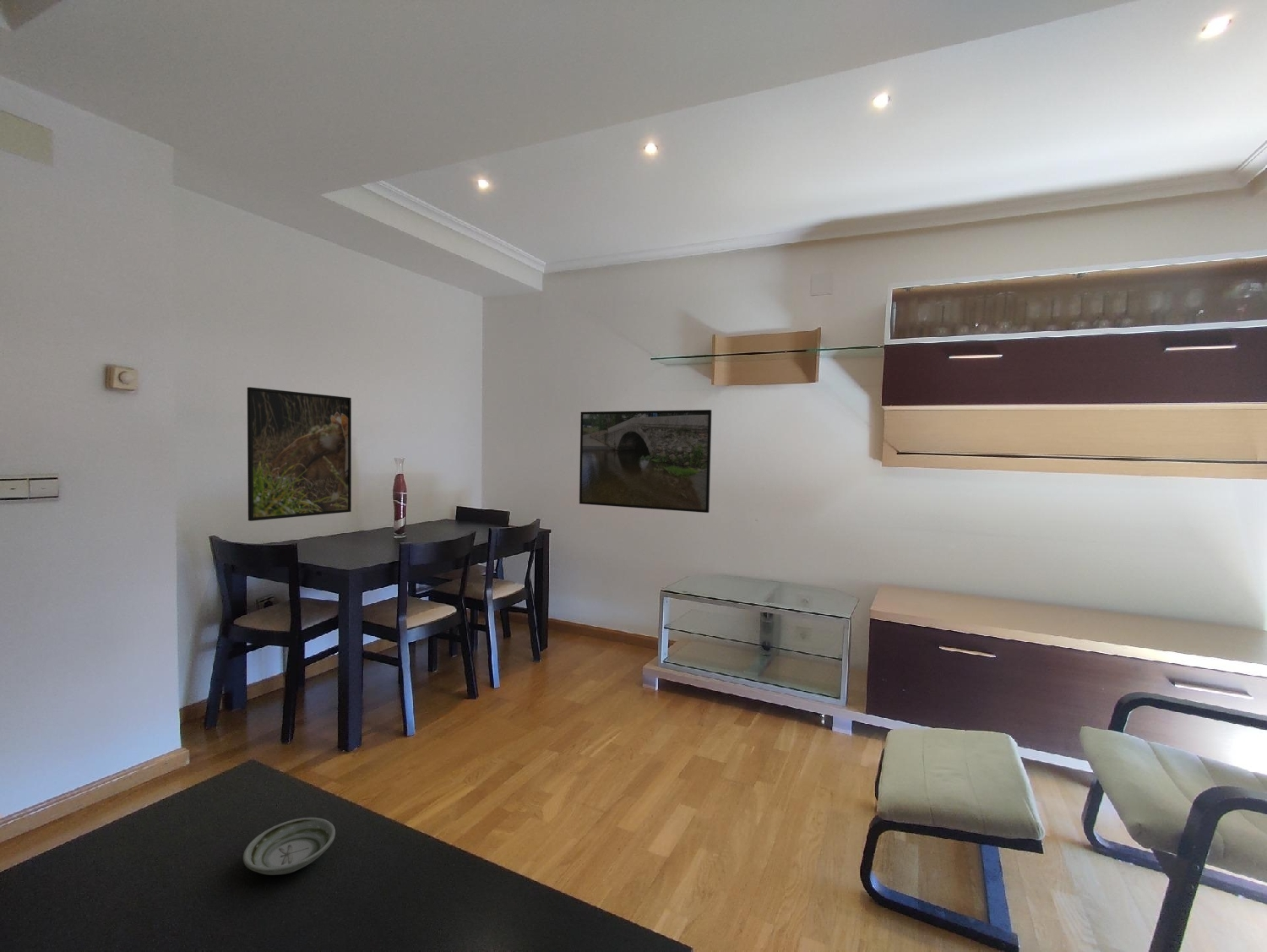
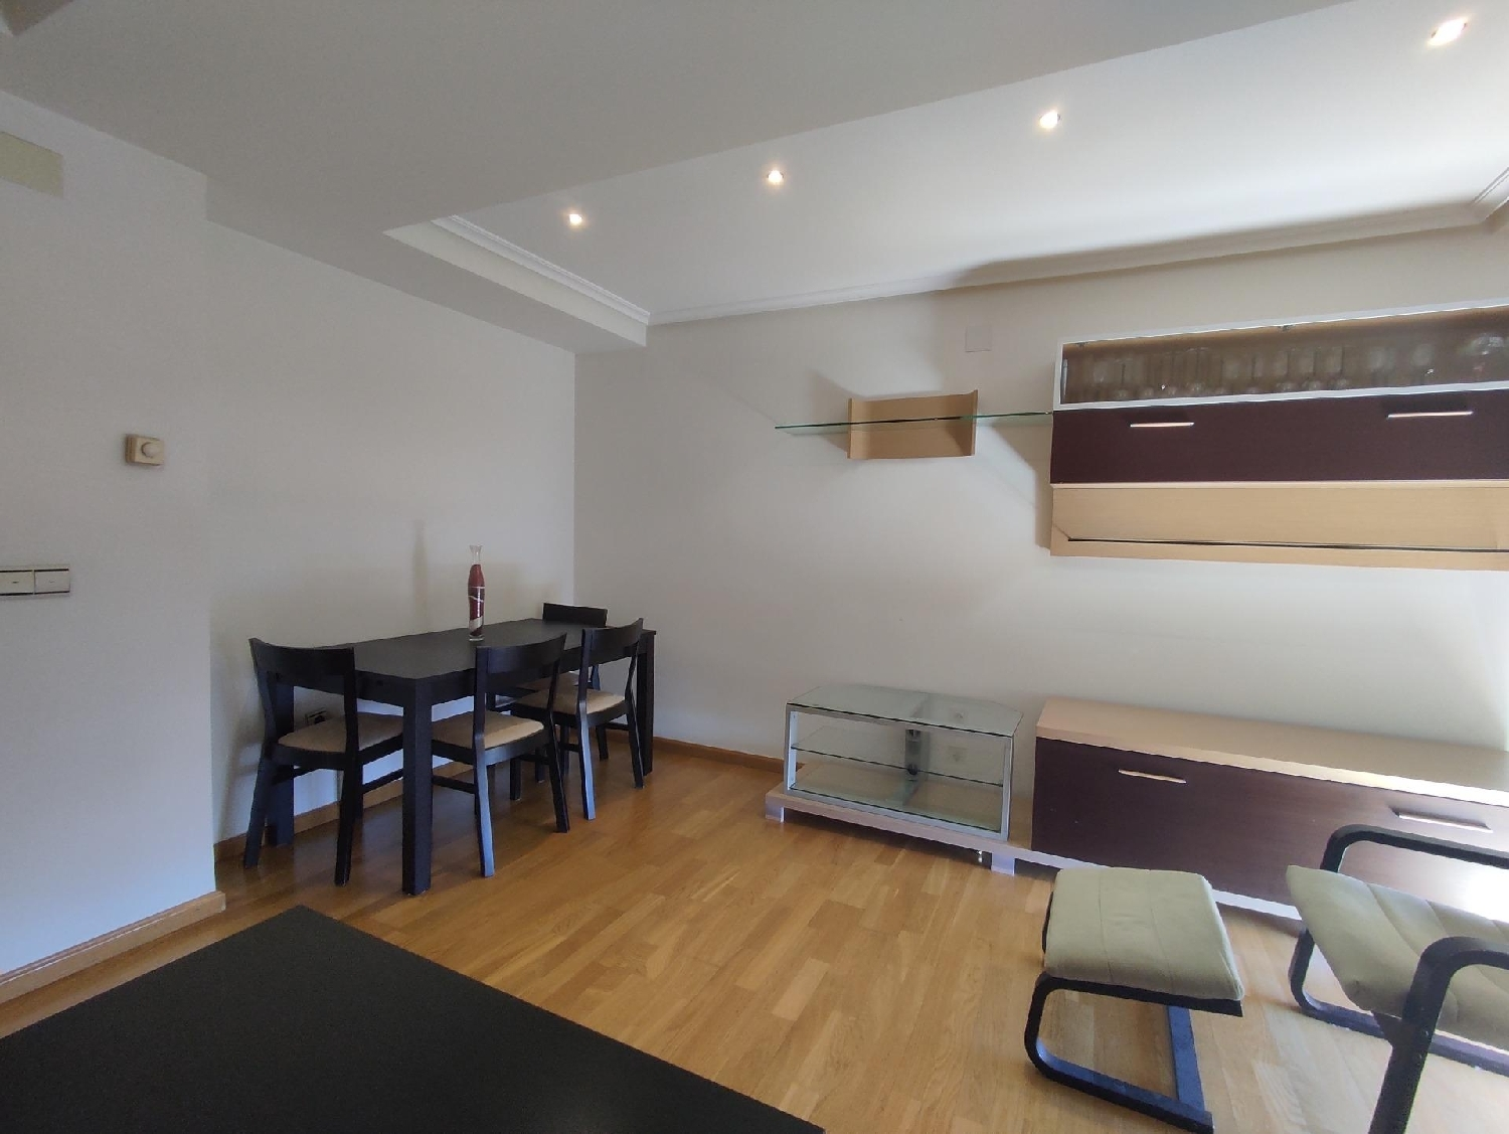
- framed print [247,386,352,522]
- saucer [242,817,336,876]
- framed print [579,409,712,514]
